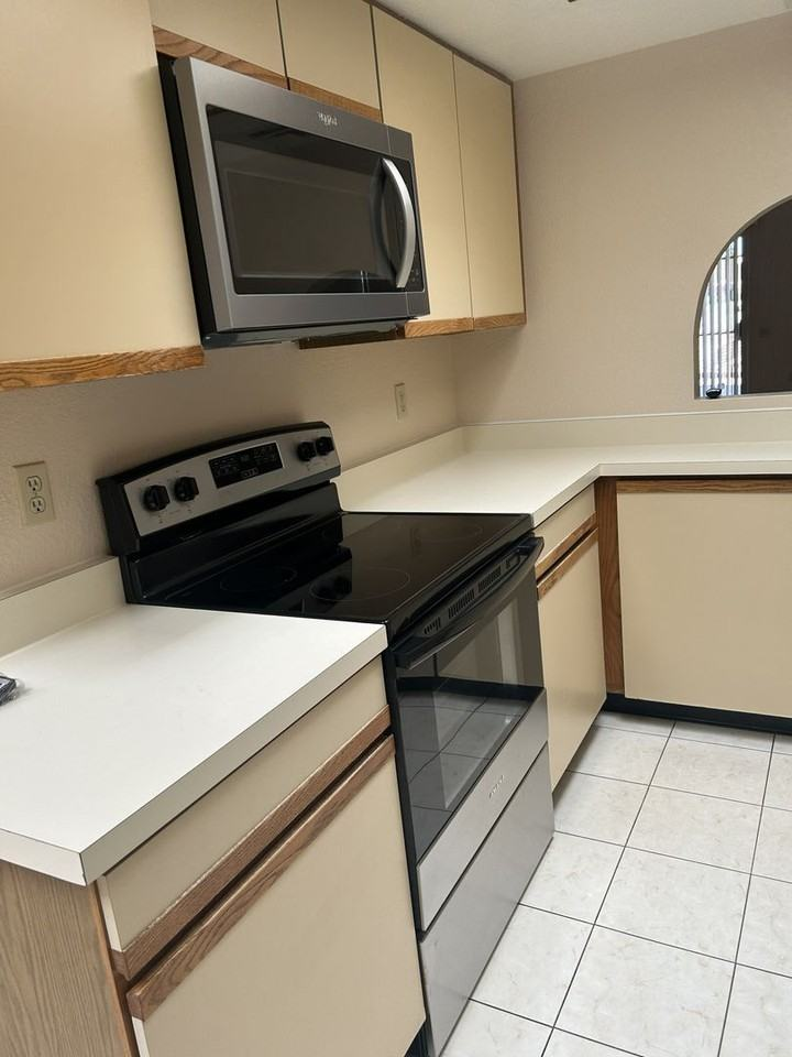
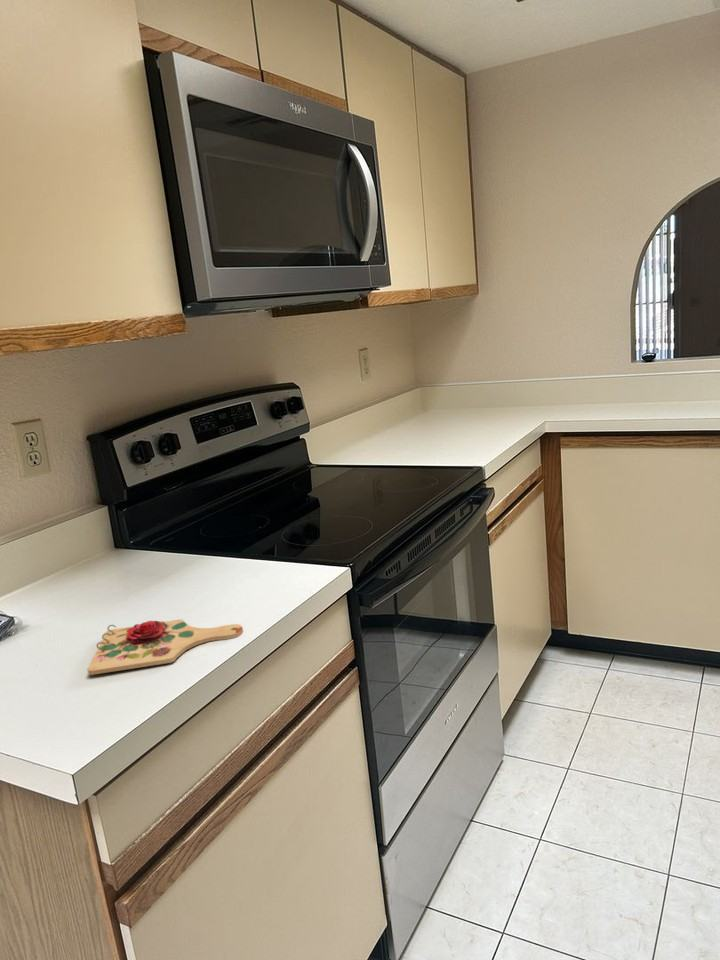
+ cutting board [86,618,244,676]
